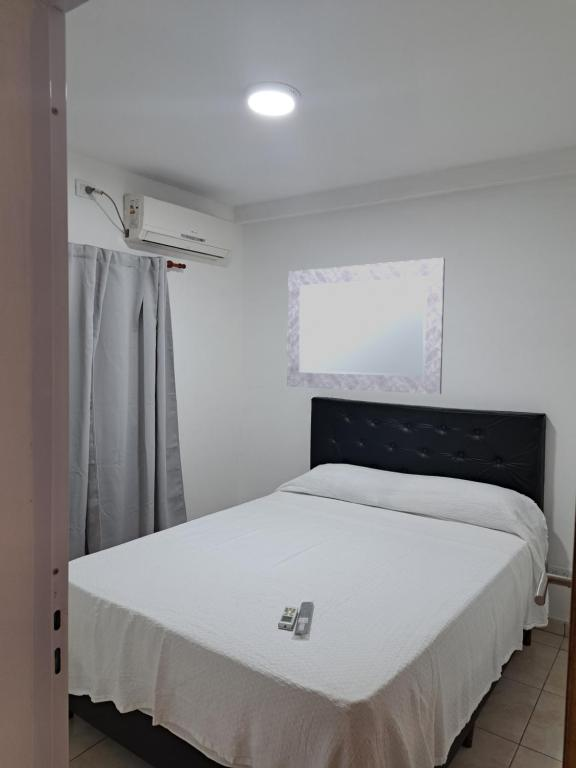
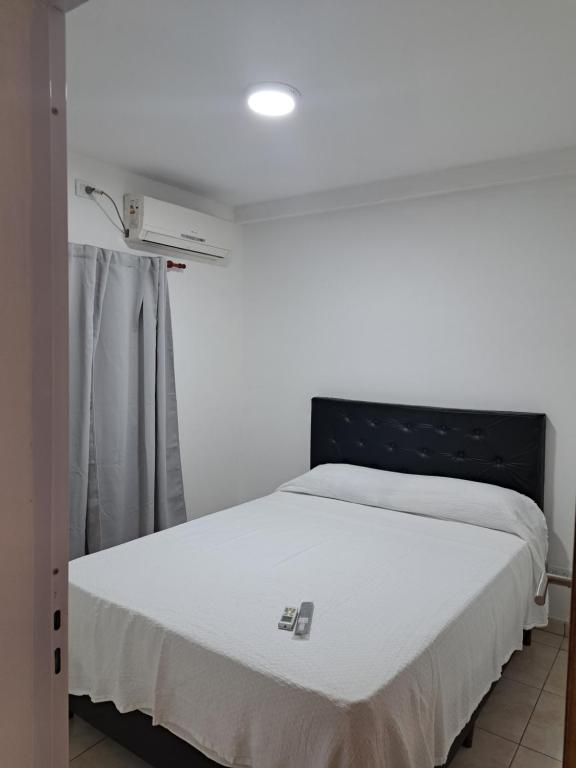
- mirror [286,257,446,395]
